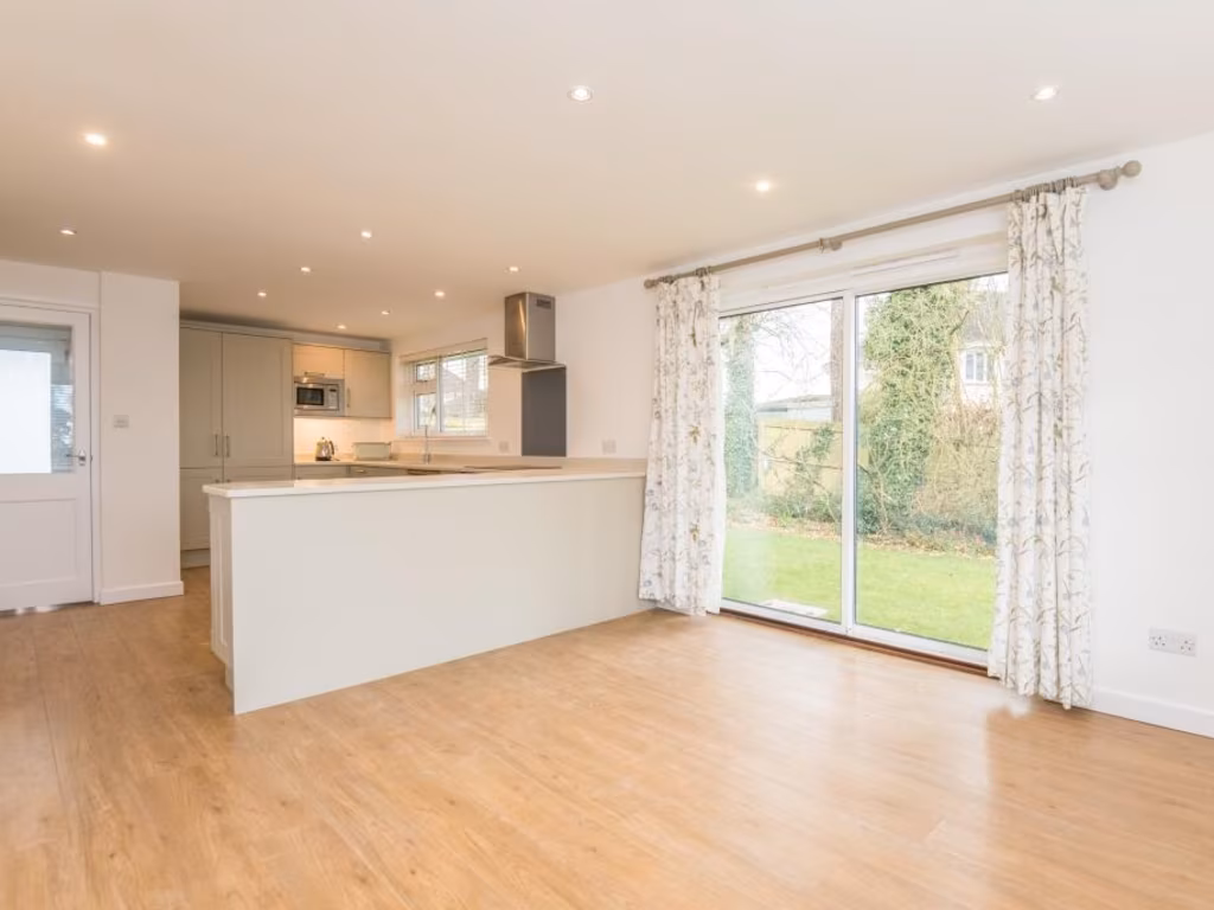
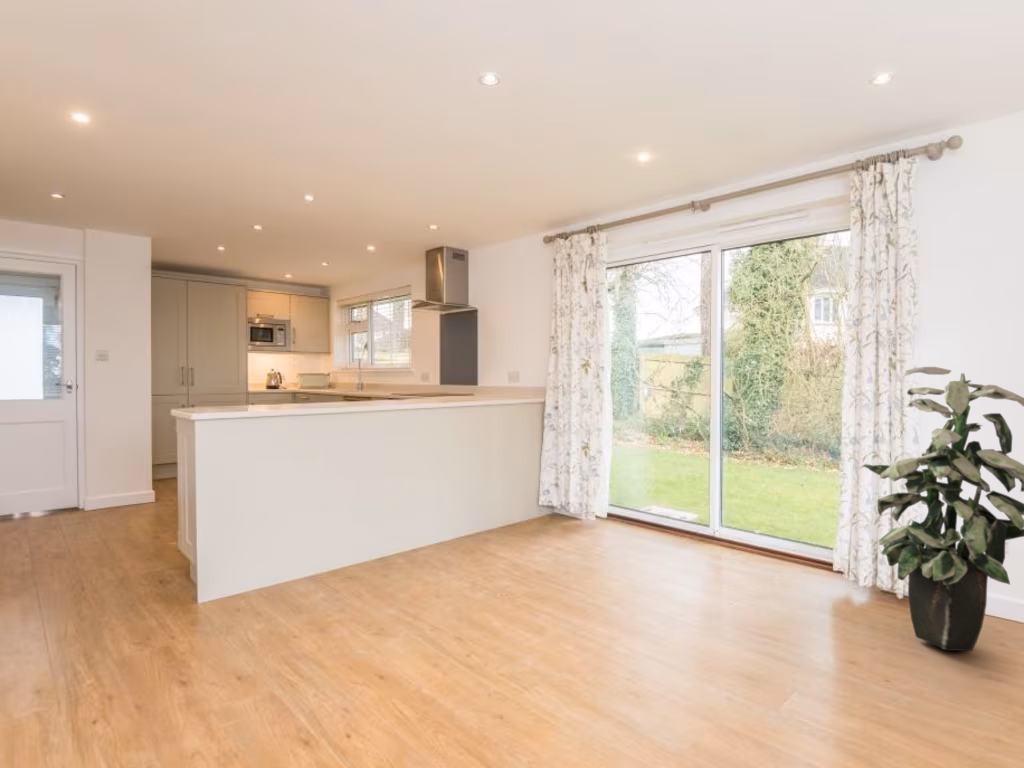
+ indoor plant [862,366,1024,652]
